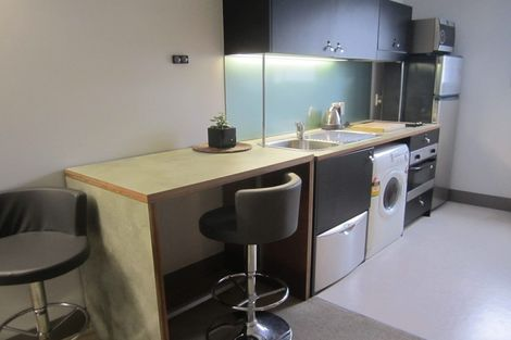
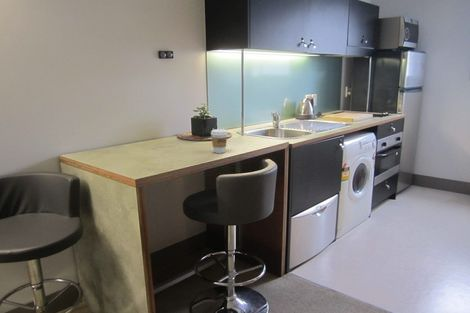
+ coffee cup [210,128,228,154]
